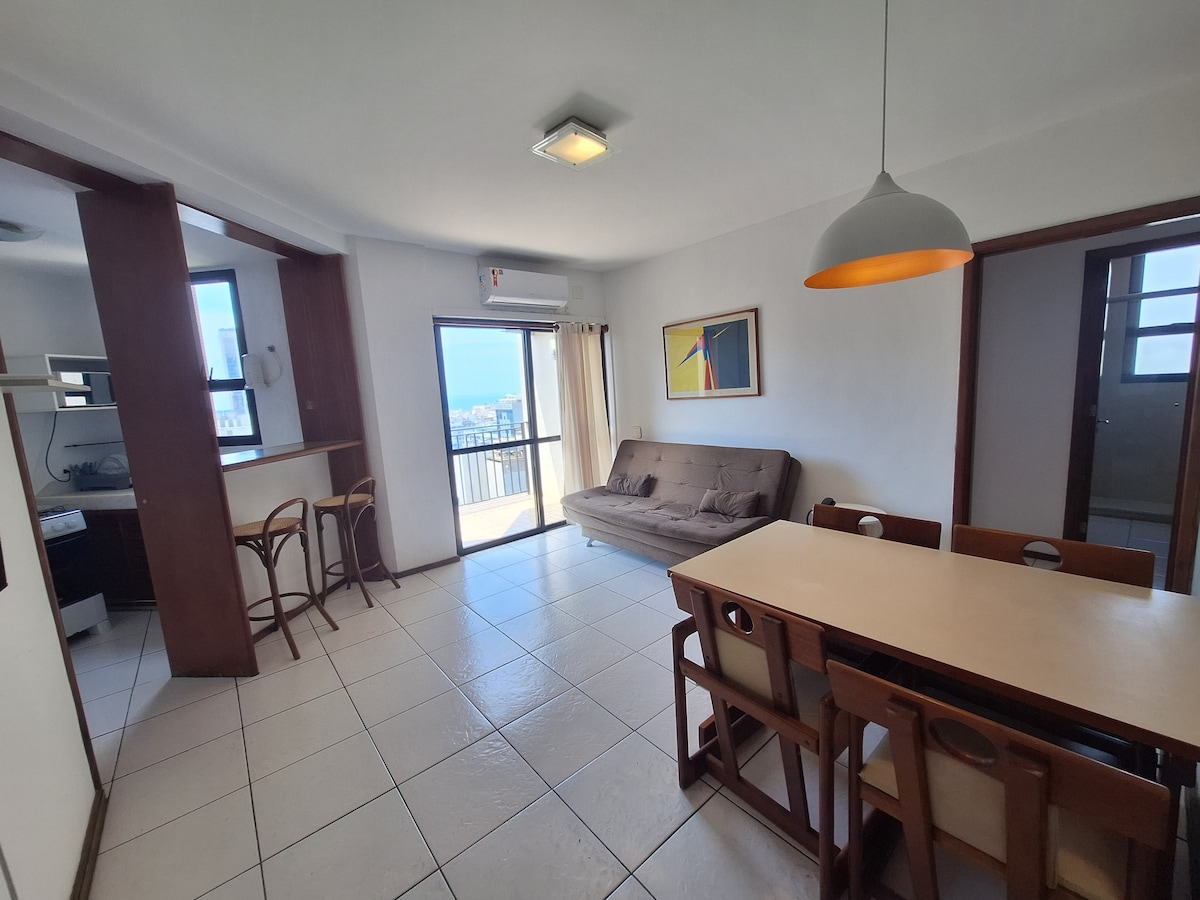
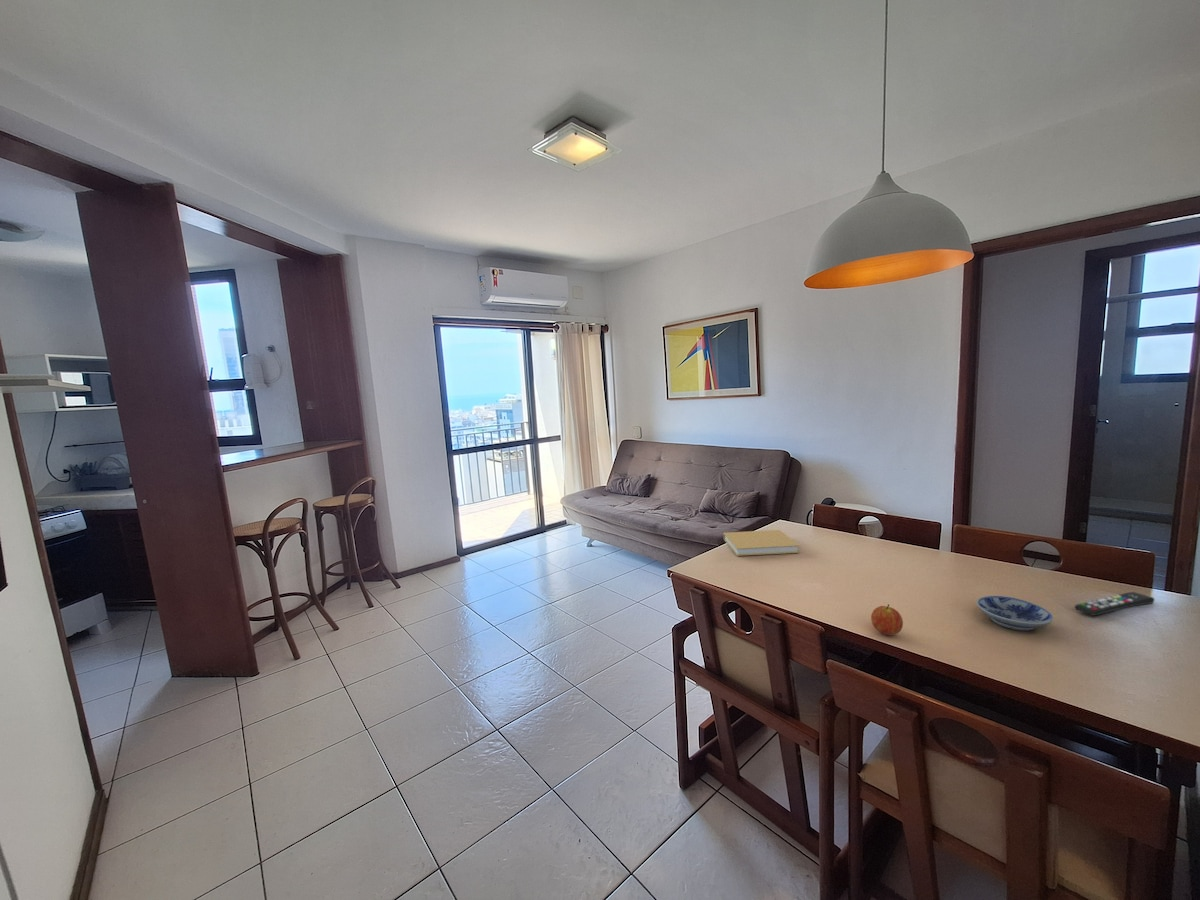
+ bowl [976,595,1054,631]
+ fruit [870,603,904,636]
+ remote control [1074,591,1155,617]
+ book [723,529,800,557]
